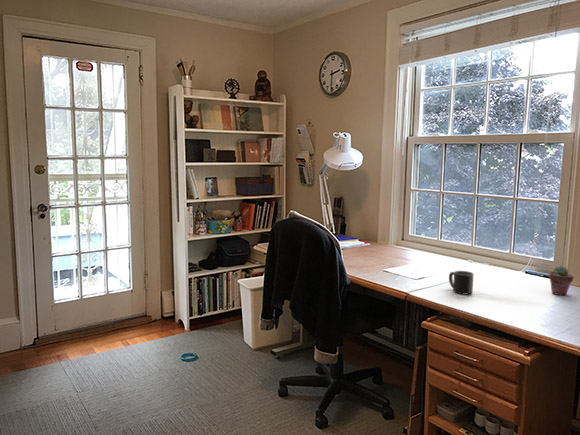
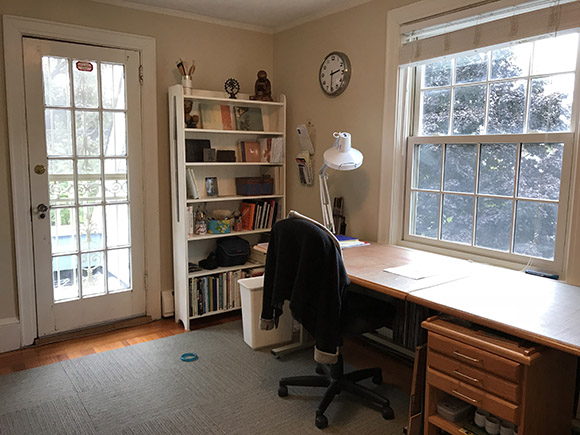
- mug [448,270,474,295]
- potted succulent [548,265,575,296]
